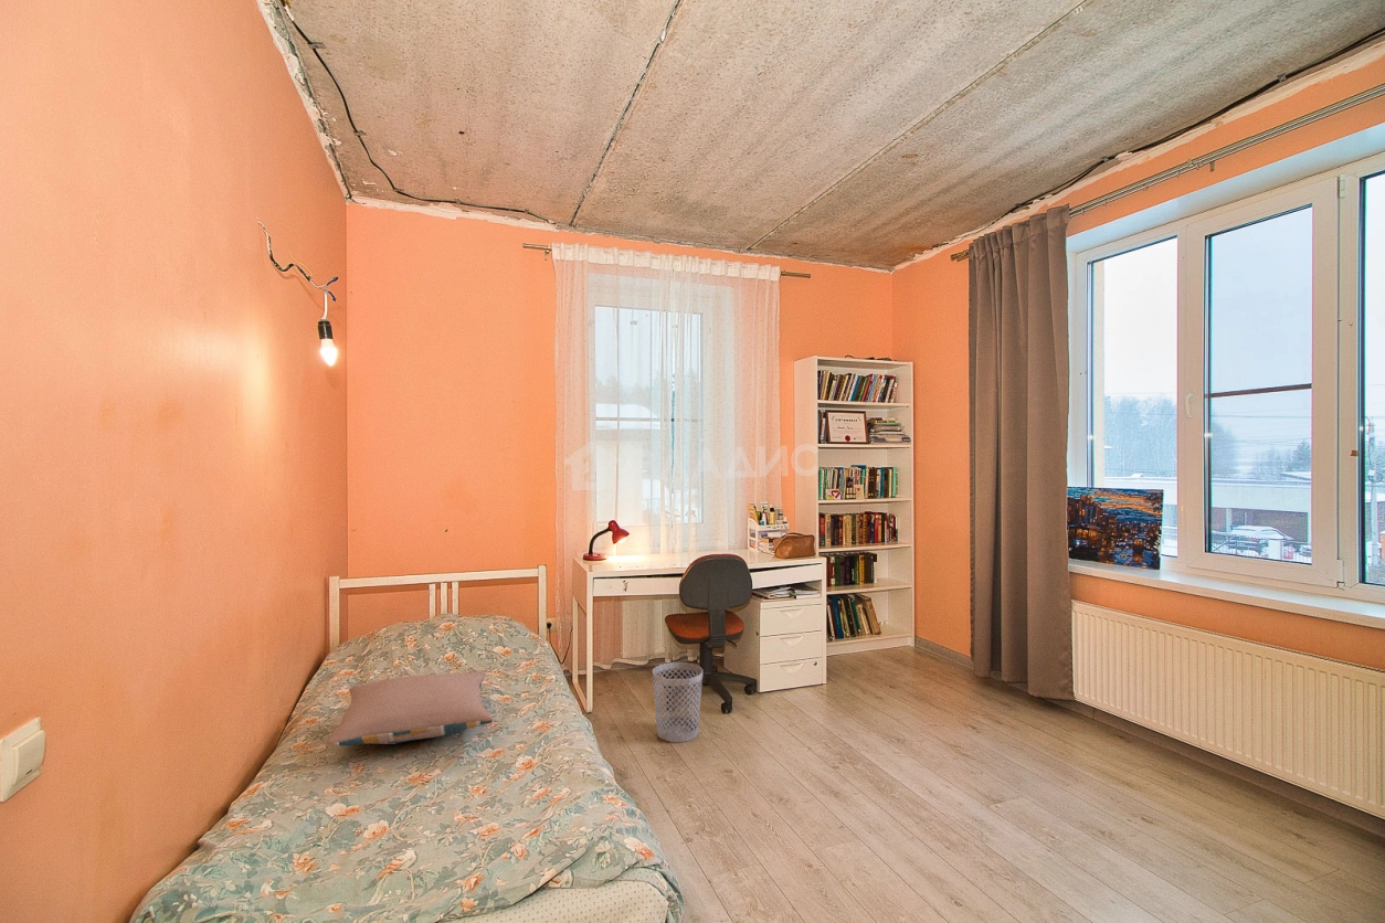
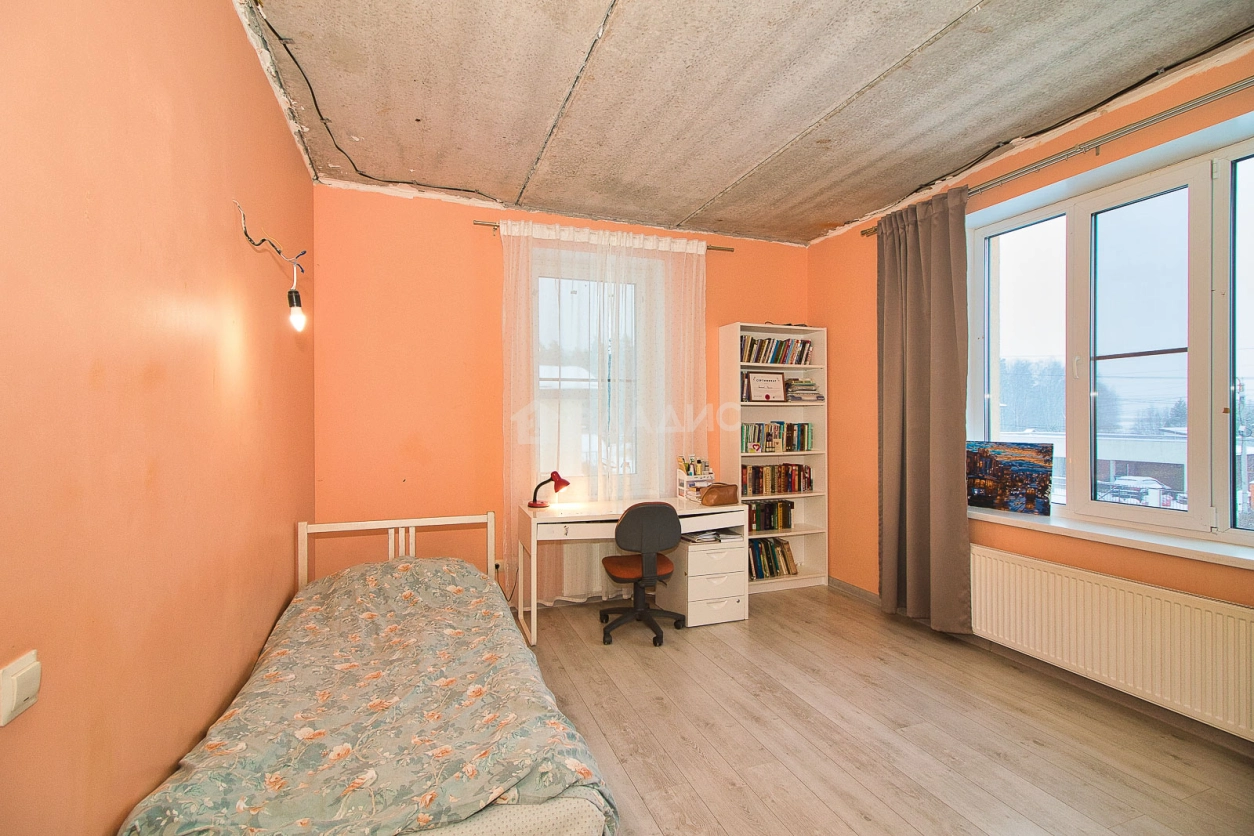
- pillow [327,670,494,747]
- wastebasket [652,661,704,743]
